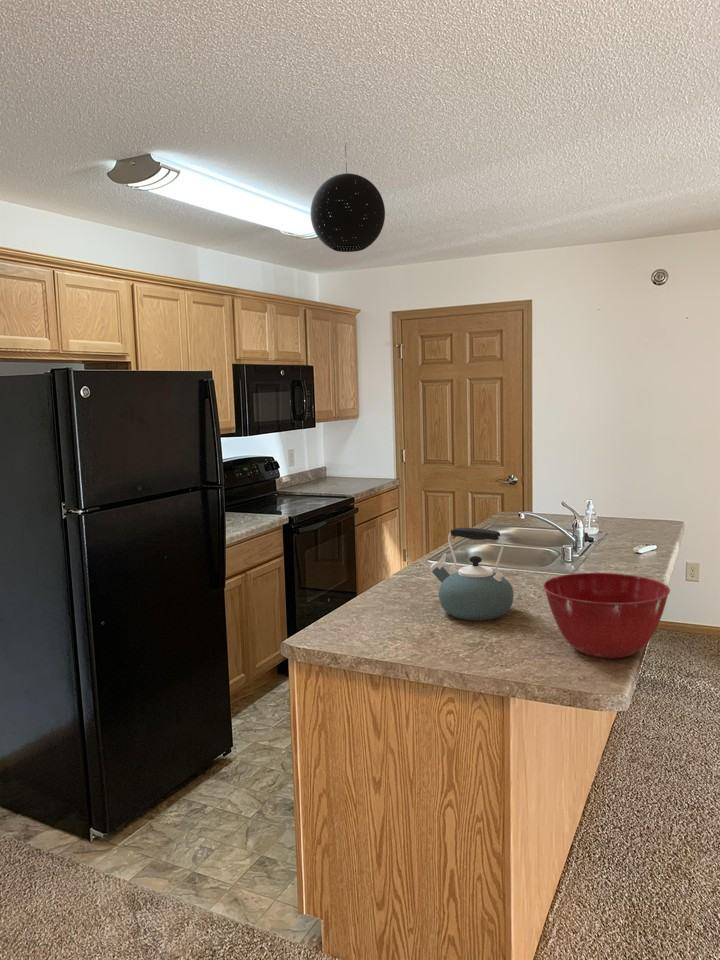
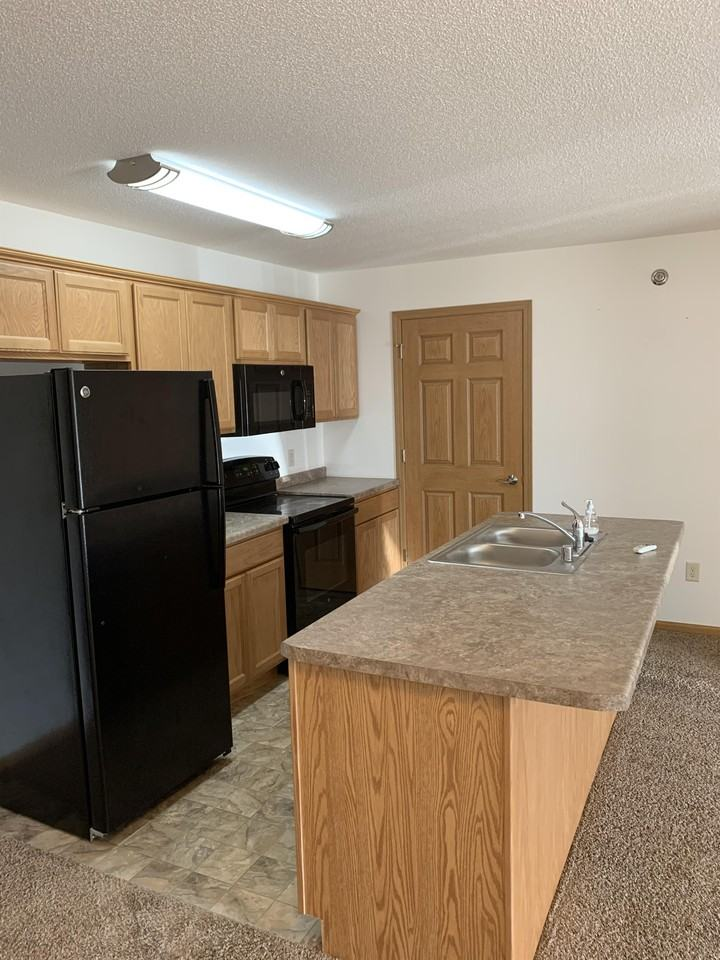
- pendant light [310,142,386,253]
- mixing bowl [542,572,671,659]
- kettle [429,527,515,621]
